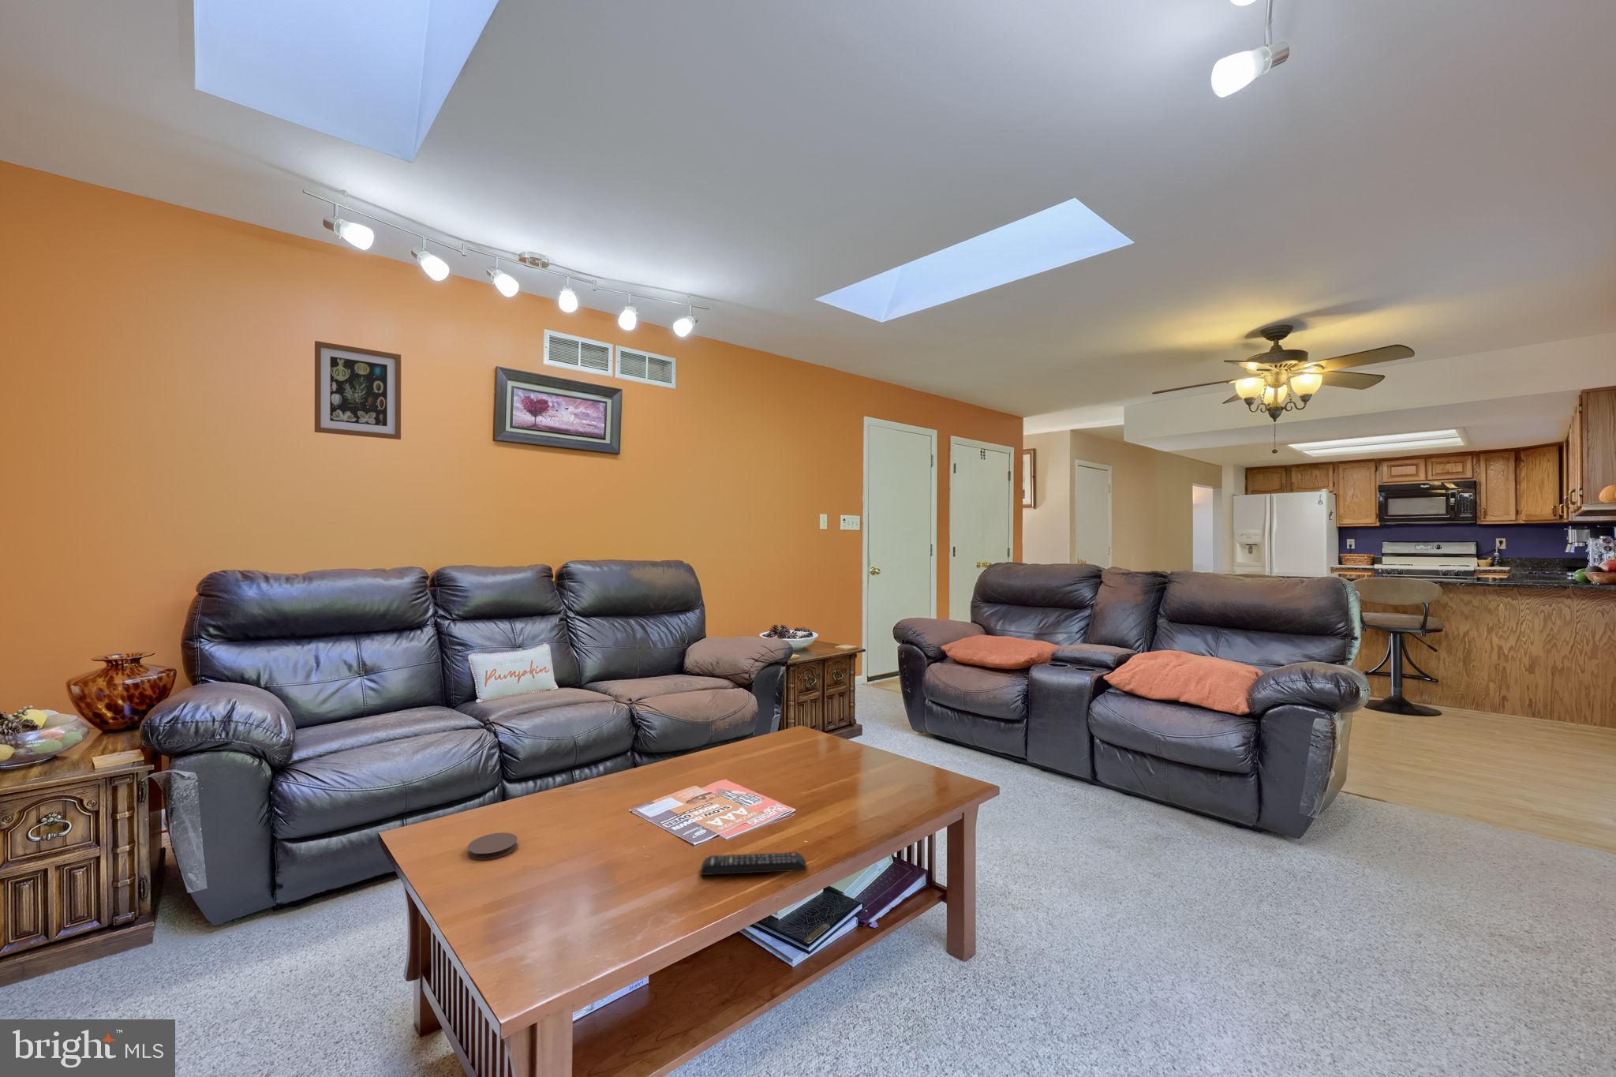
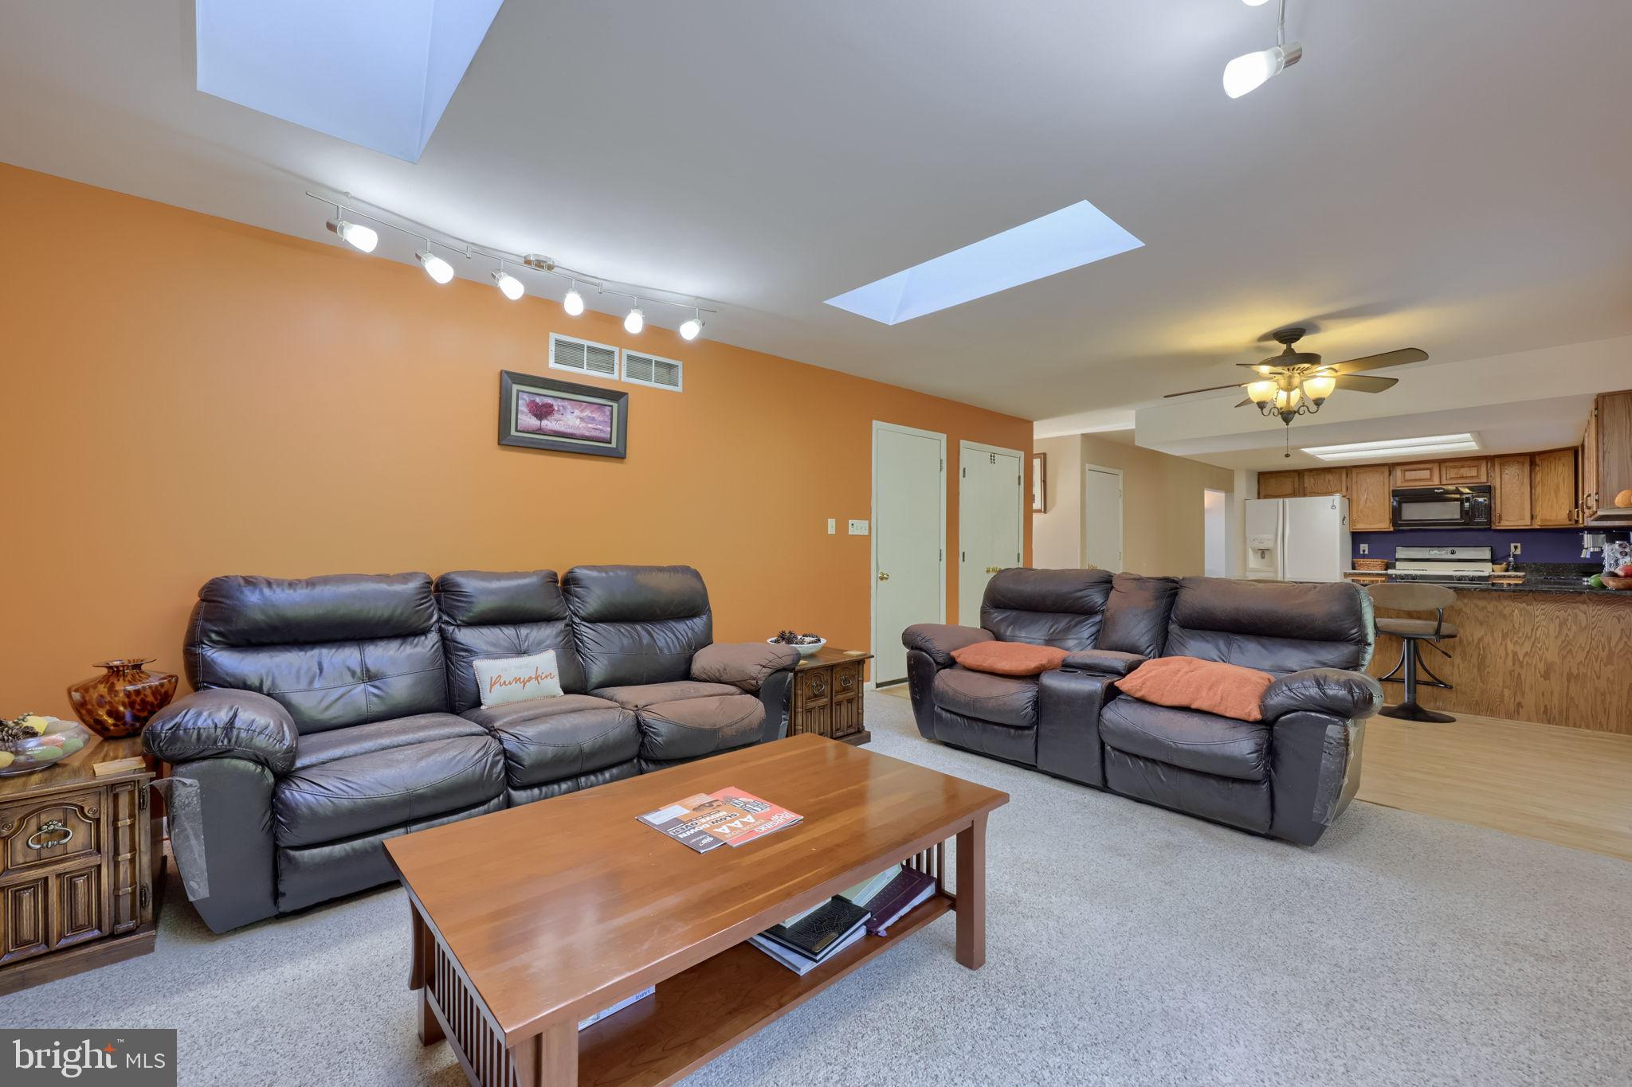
- wall art [314,340,401,440]
- remote control [699,851,807,876]
- coaster [467,832,518,861]
